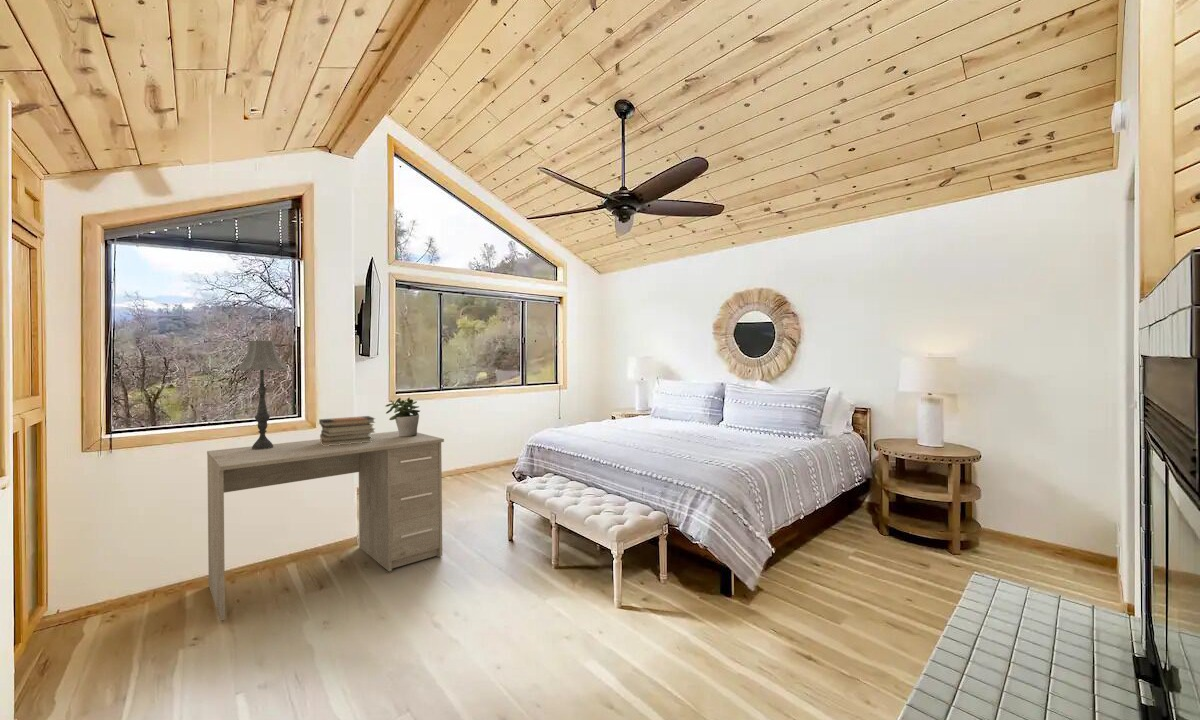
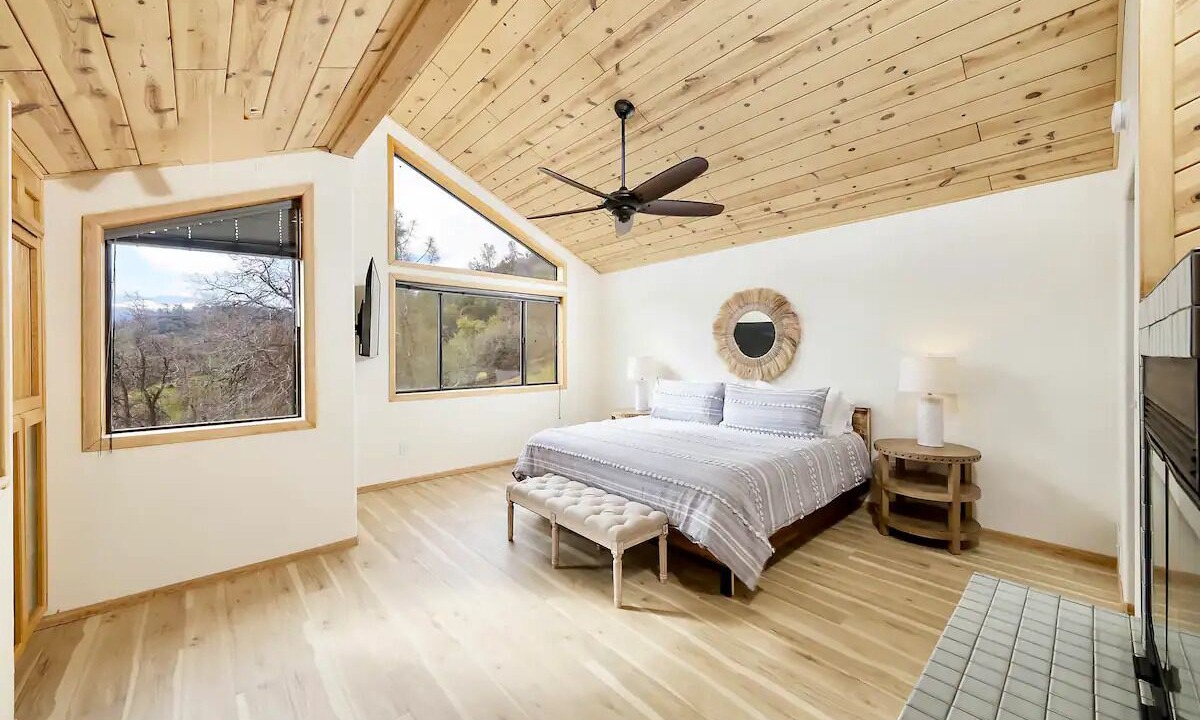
- potted plant [385,396,421,437]
- desk [206,430,445,622]
- table lamp [235,340,288,450]
- book stack [318,415,376,446]
